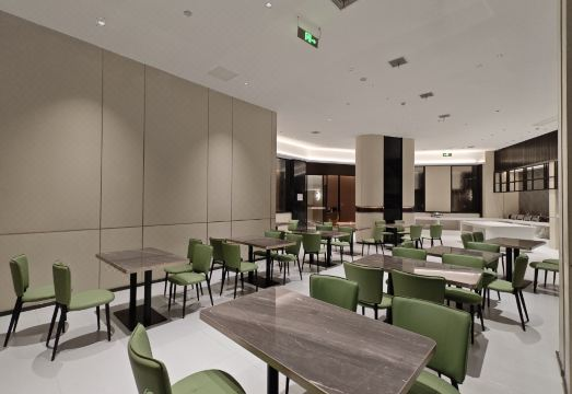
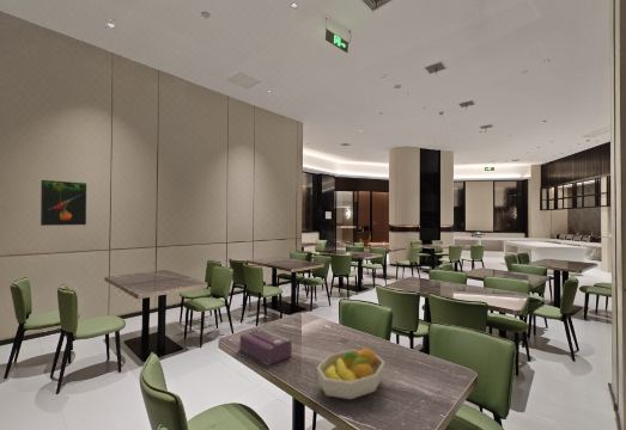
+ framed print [39,179,87,227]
+ tissue box [238,327,293,367]
+ fruit bowl [316,346,385,400]
